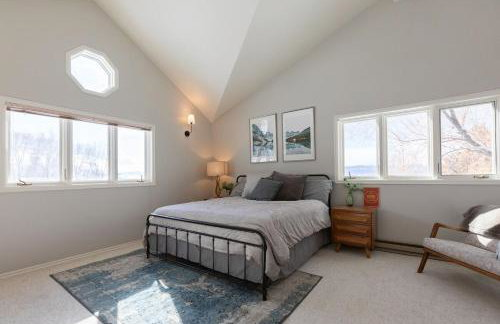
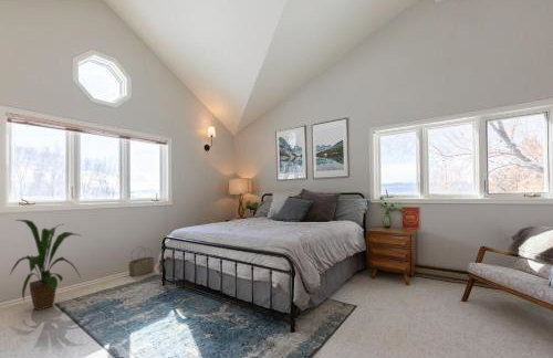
+ house plant [9,219,83,312]
+ wicker basket [127,245,156,277]
